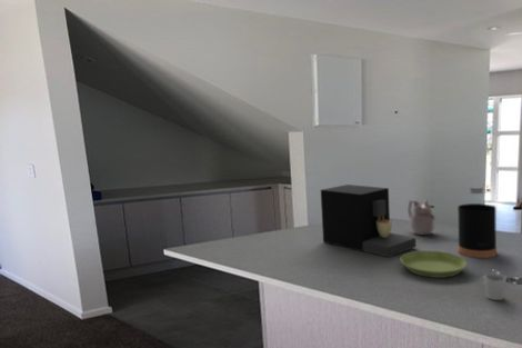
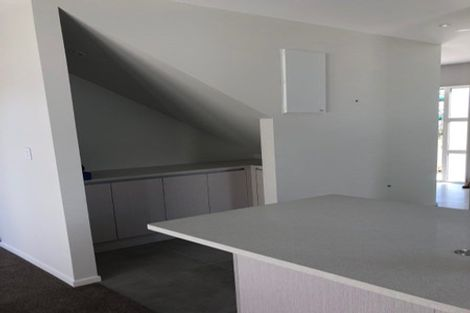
- saucer [399,250,468,279]
- teapot [406,198,436,236]
- bottle [456,186,498,259]
- coffee maker [320,183,416,258]
- cup [480,271,508,301]
